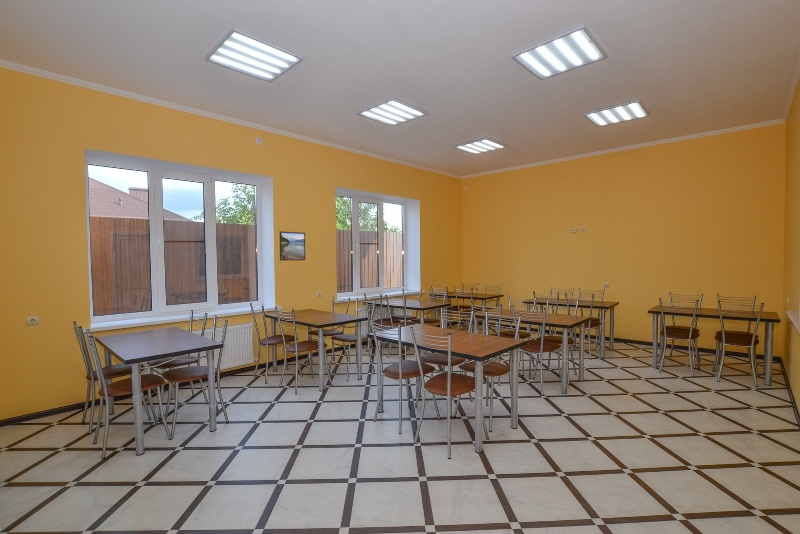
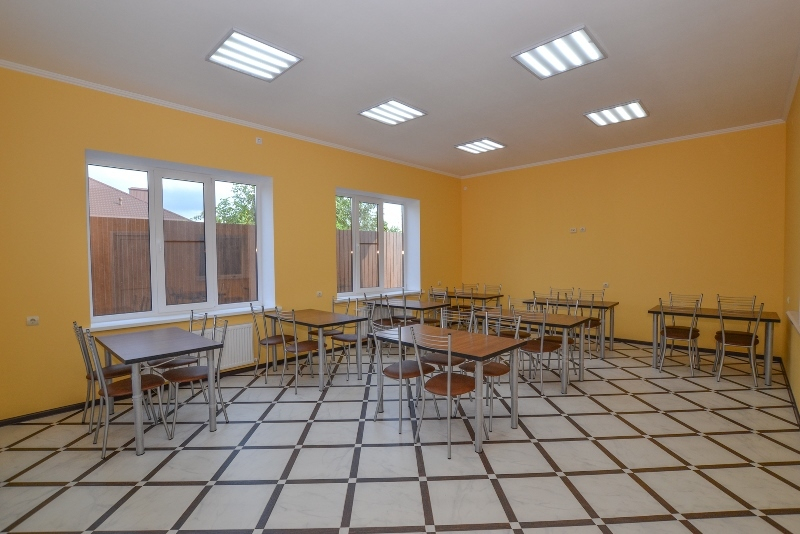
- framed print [279,230,306,262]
